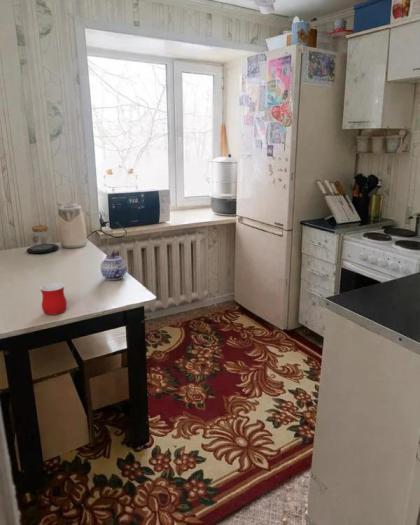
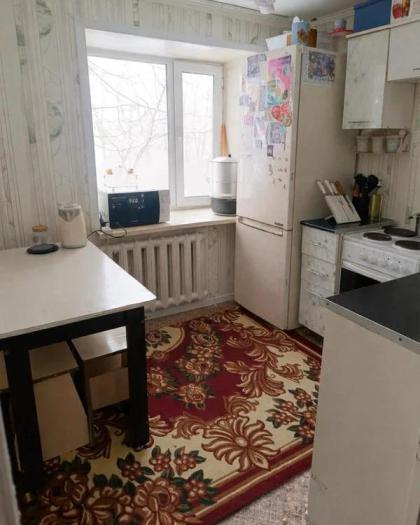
- mug [39,282,68,316]
- teapot [100,252,128,281]
